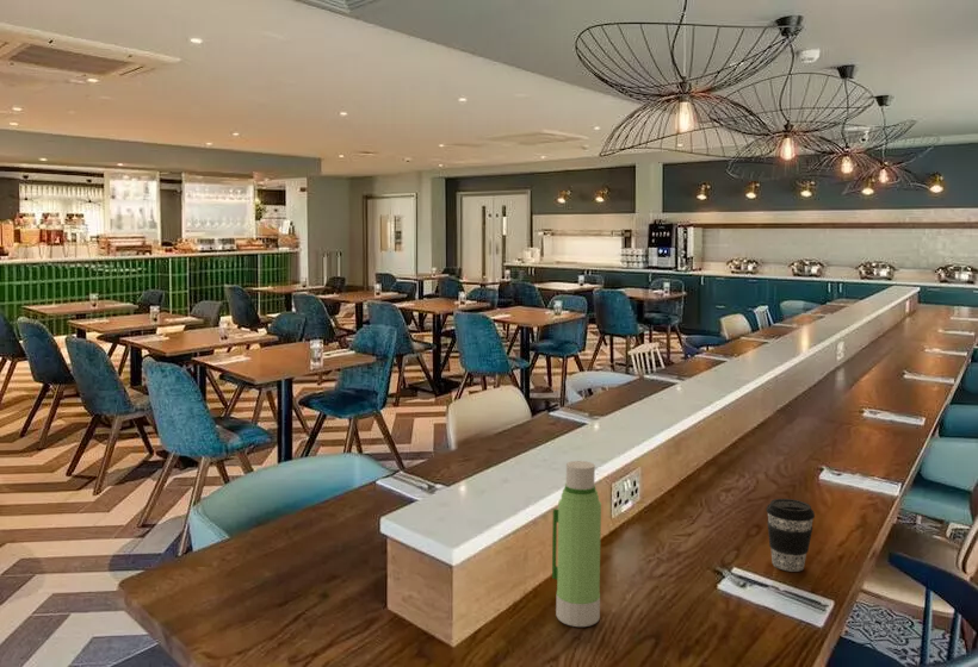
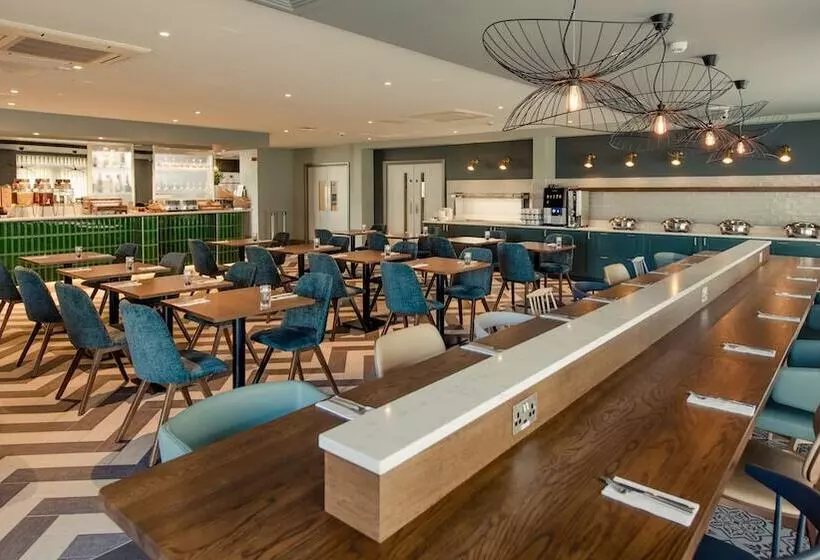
- water bottle [551,460,602,628]
- coffee cup [766,498,816,573]
